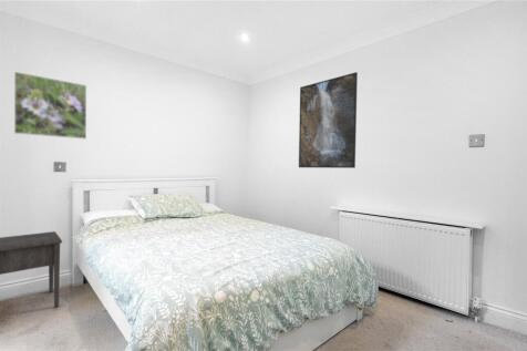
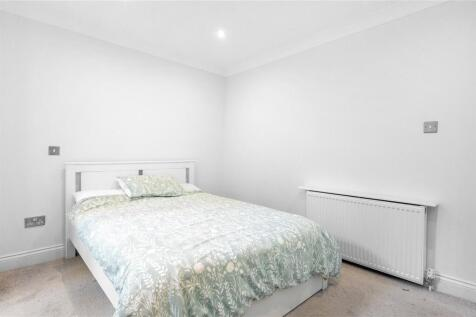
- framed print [13,71,87,141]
- nightstand [0,230,63,309]
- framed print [298,71,359,169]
